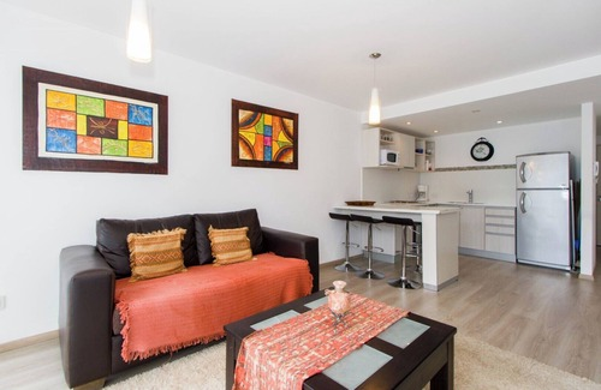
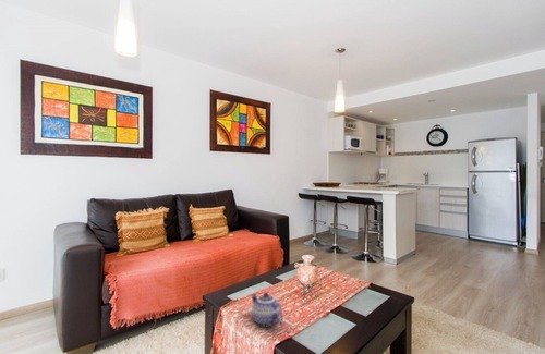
+ teapot [251,291,284,328]
